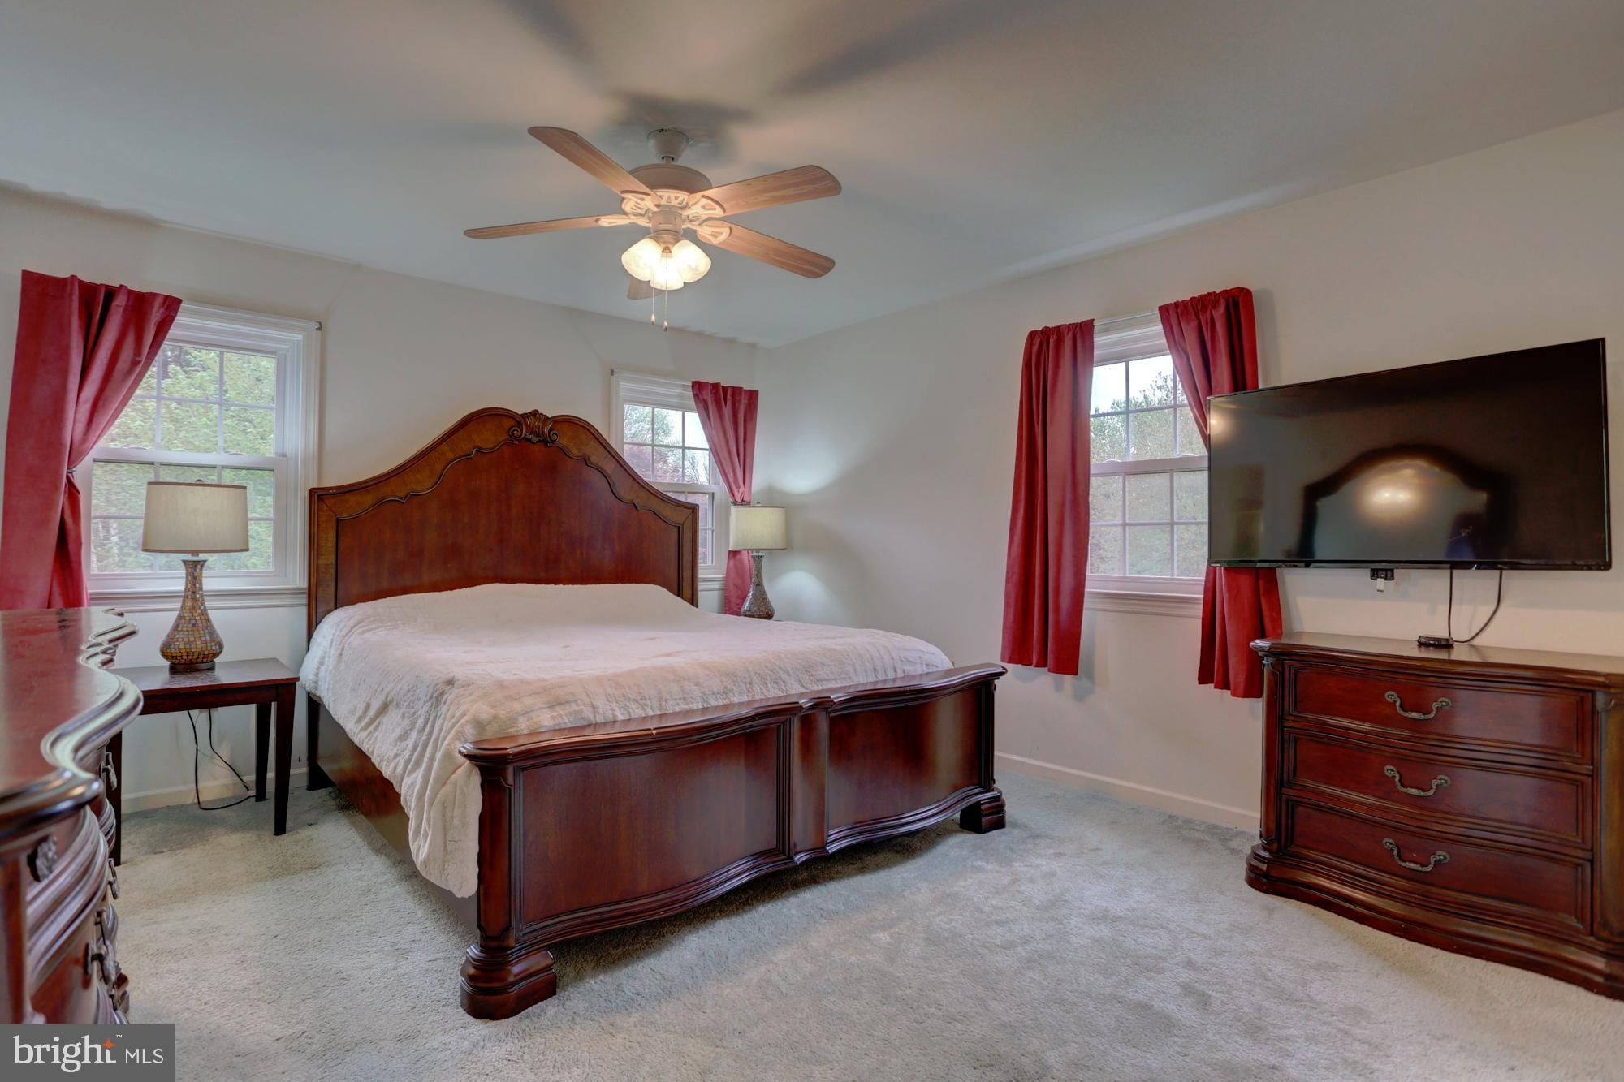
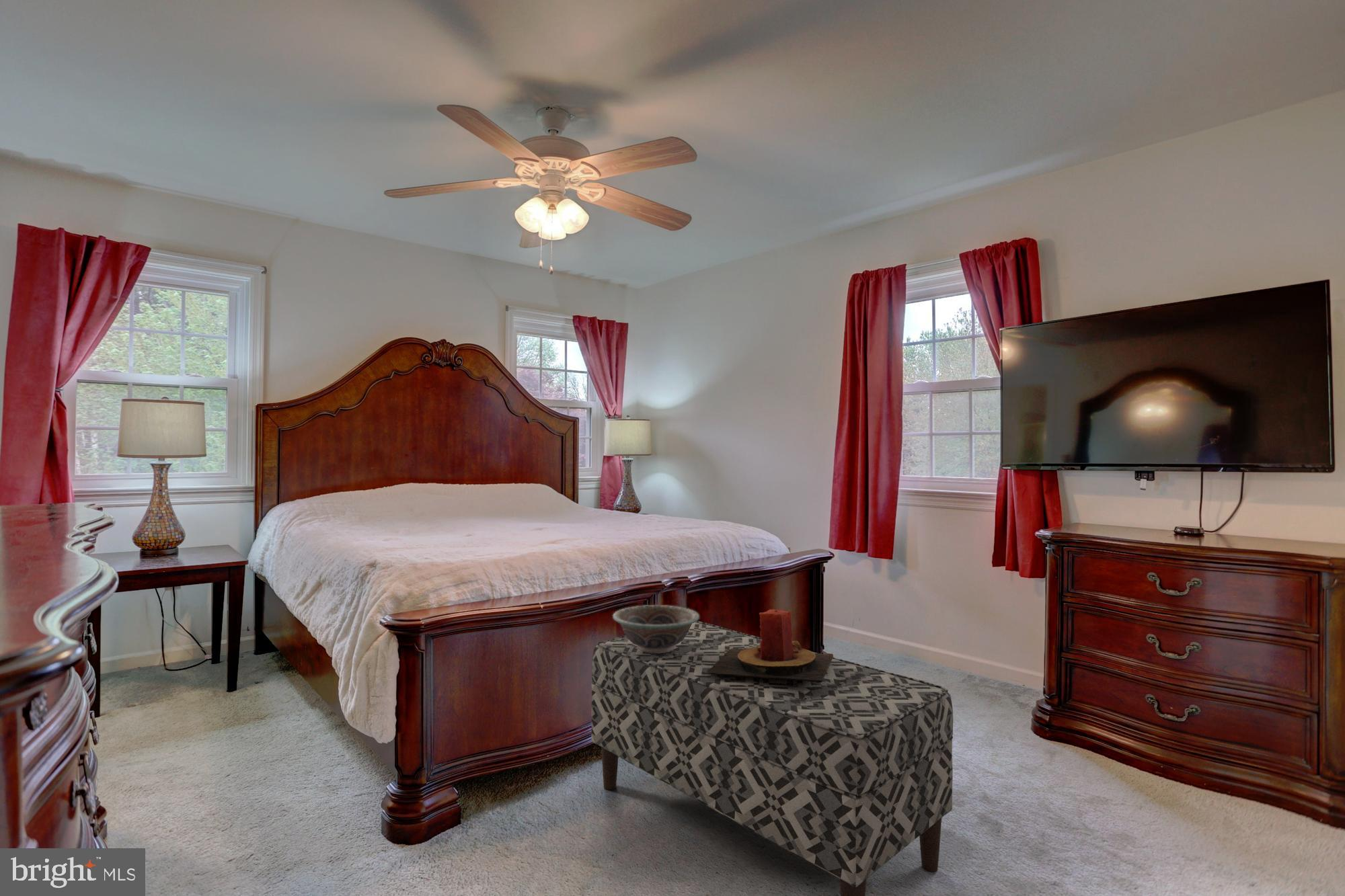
+ candle [707,608,834,682]
+ bench [590,620,954,896]
+ decorative bowl [612,604,700,653]
